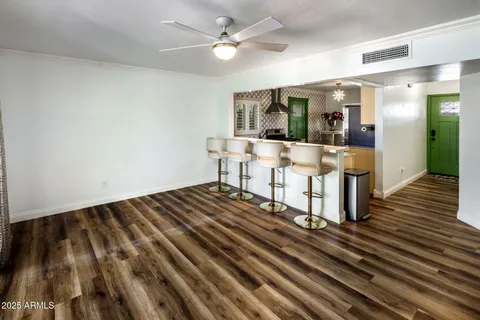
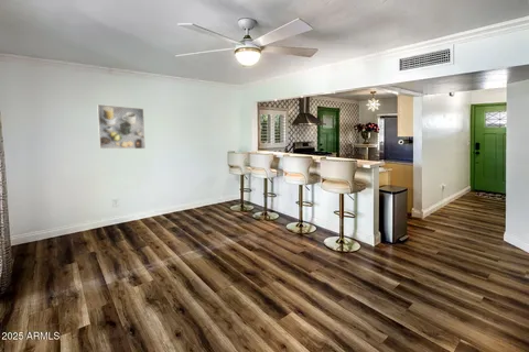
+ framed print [96,103,147,150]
